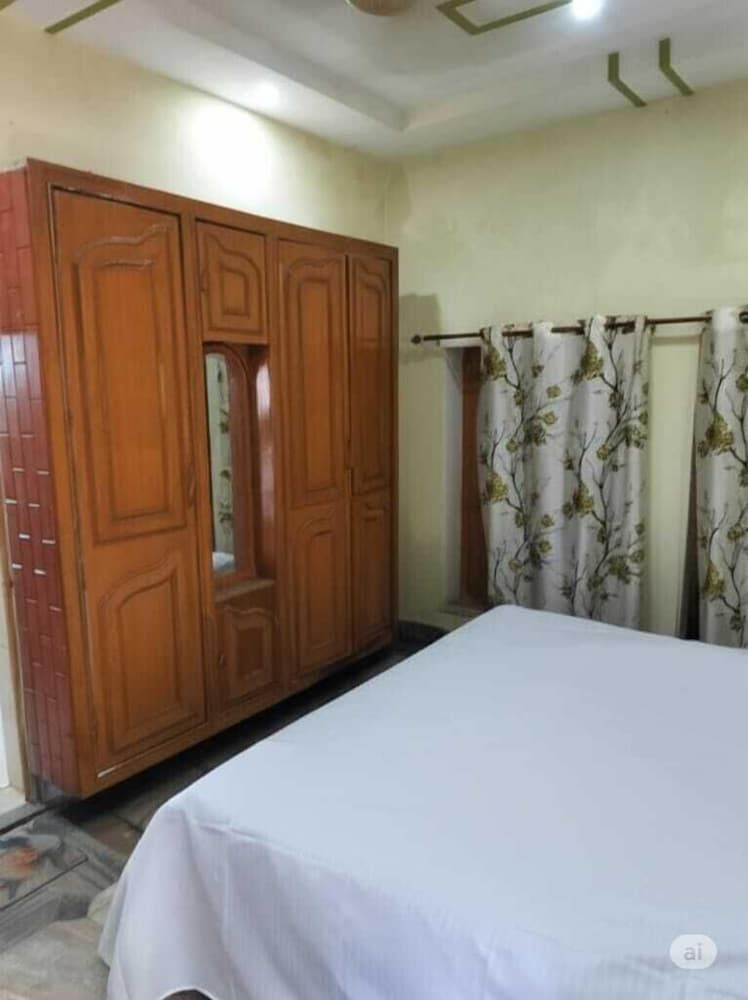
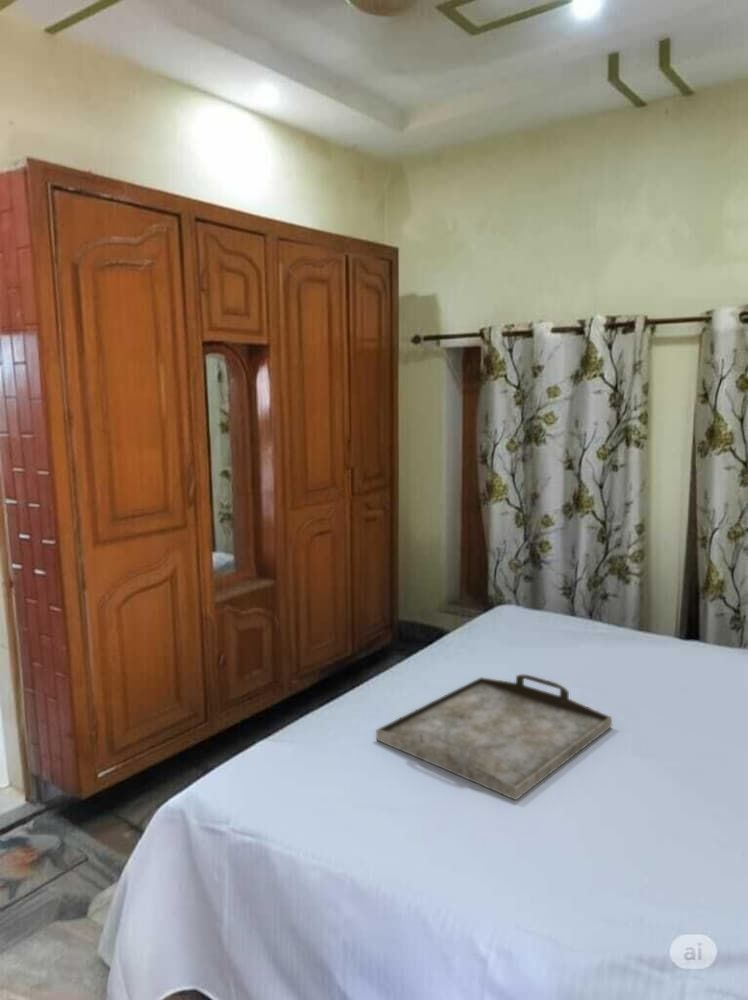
+ serving tray [375,673,613,801]
